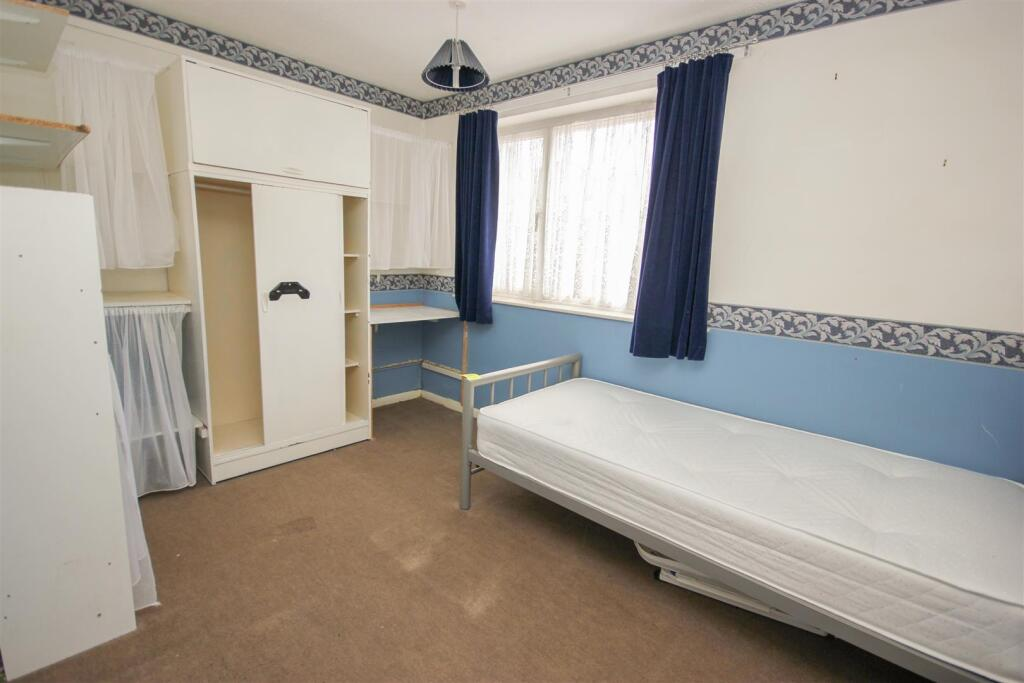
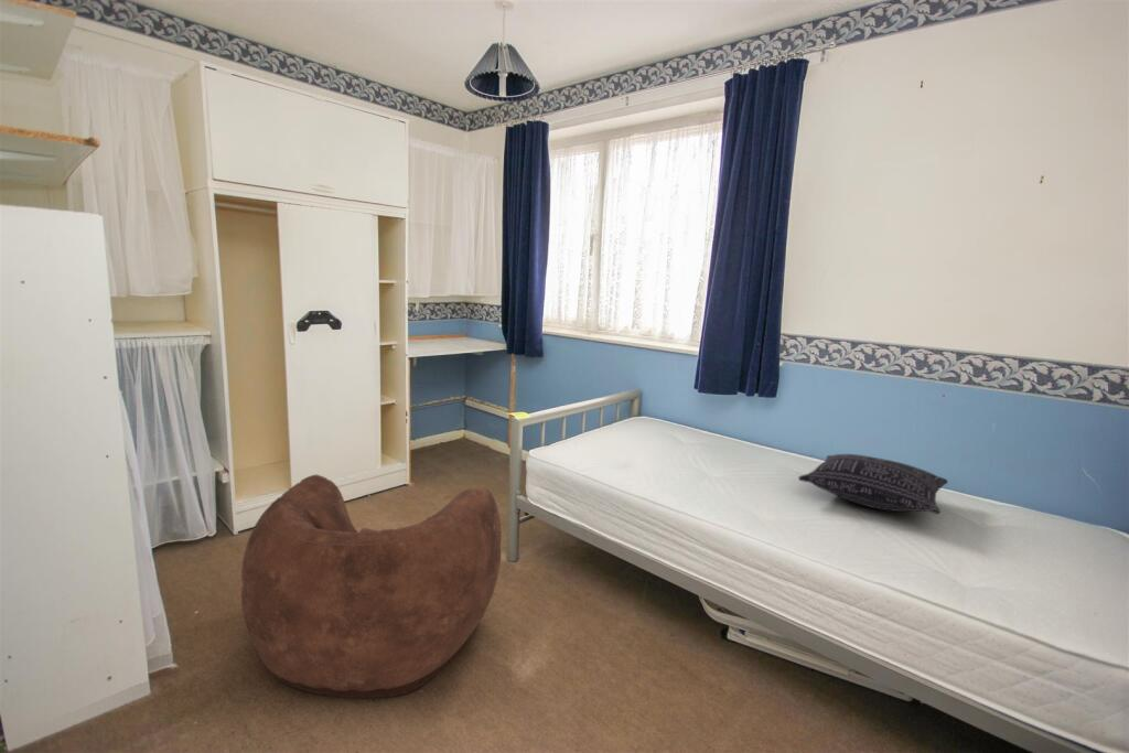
+ pillow [797,453,949,515]
+ armchair [240,474,503,699]
